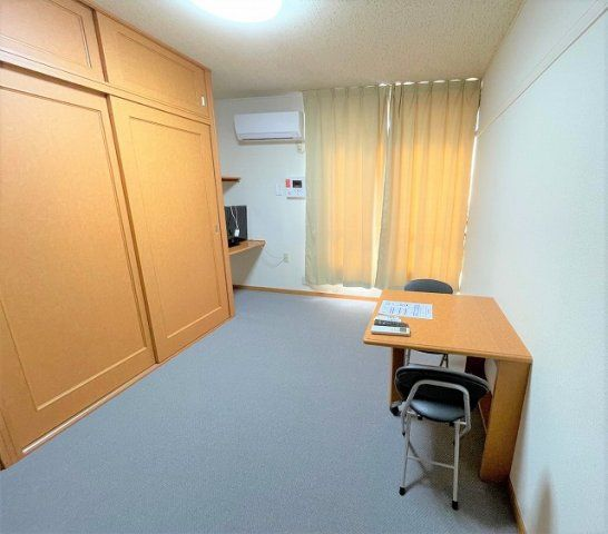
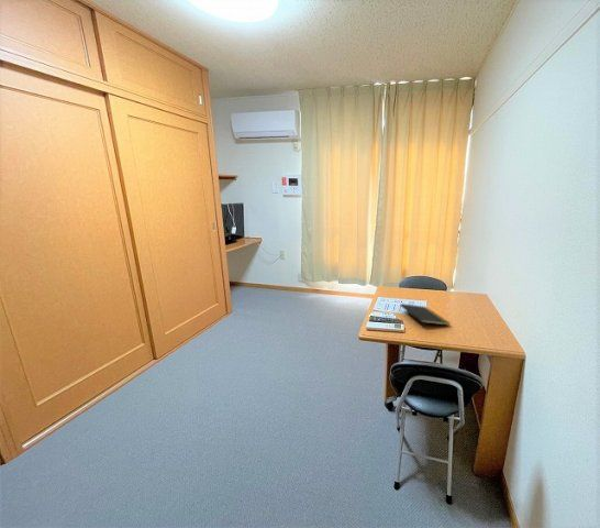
+ notepad [399,302,452,330]
